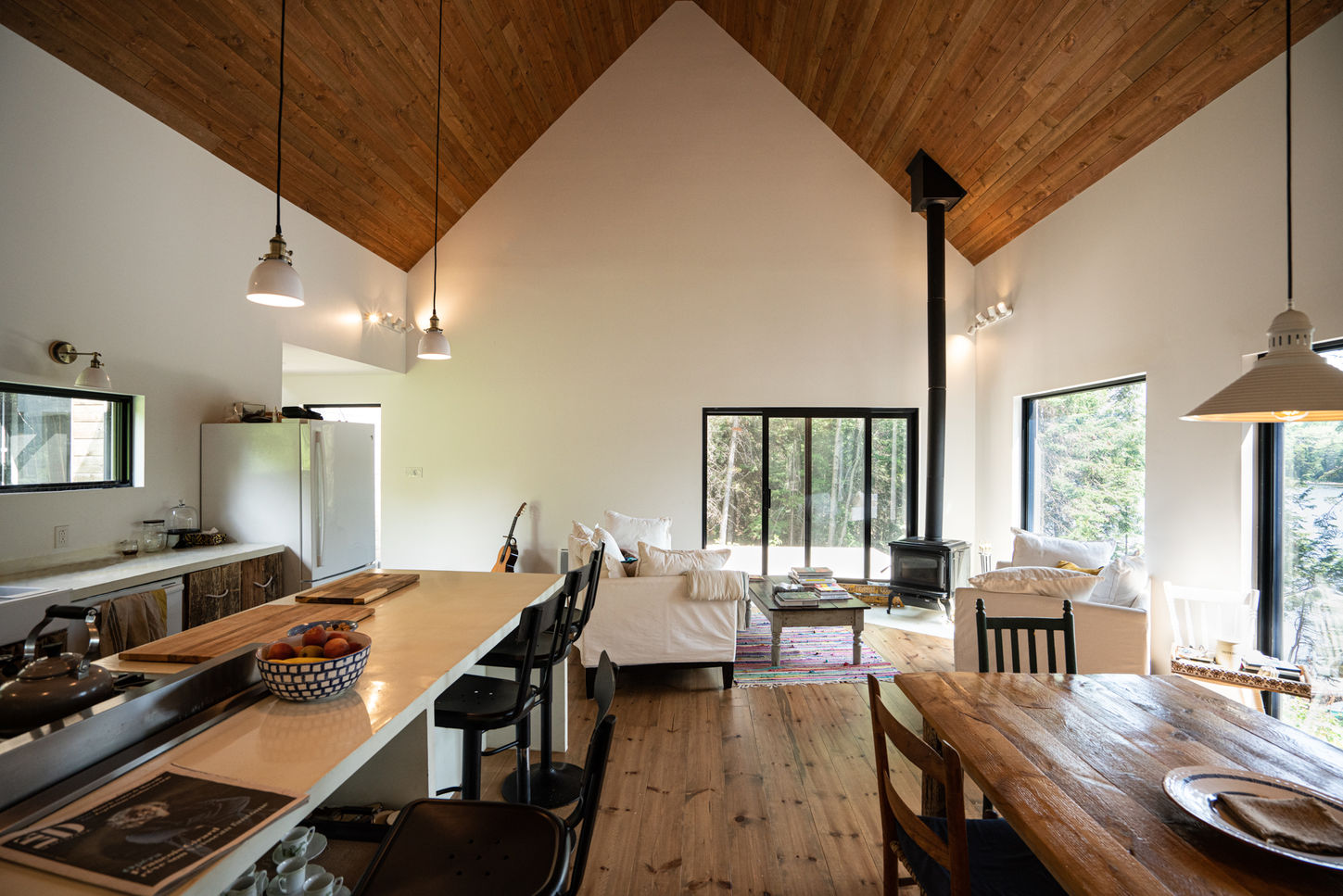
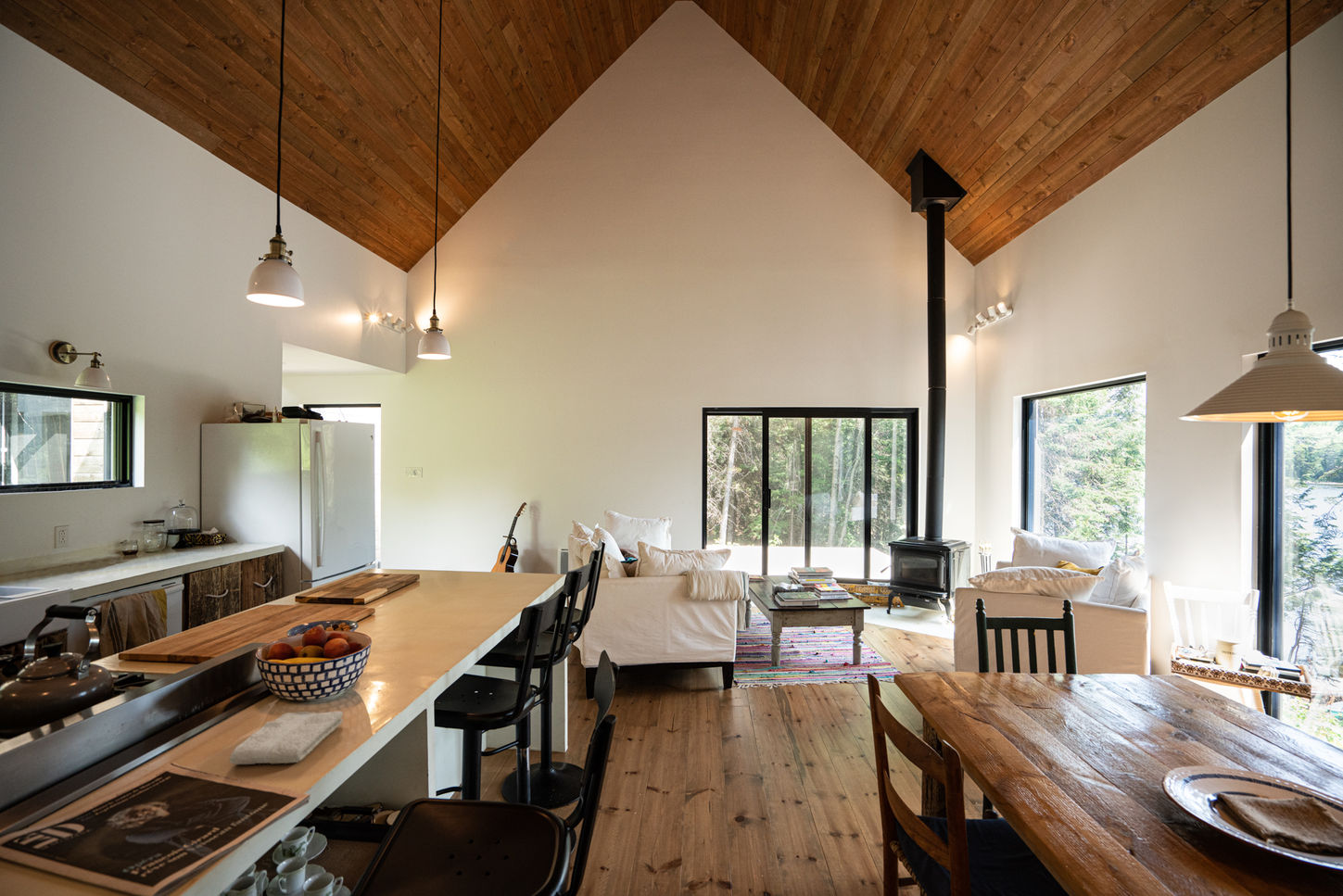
+ washcloth [228,711,344,765]
